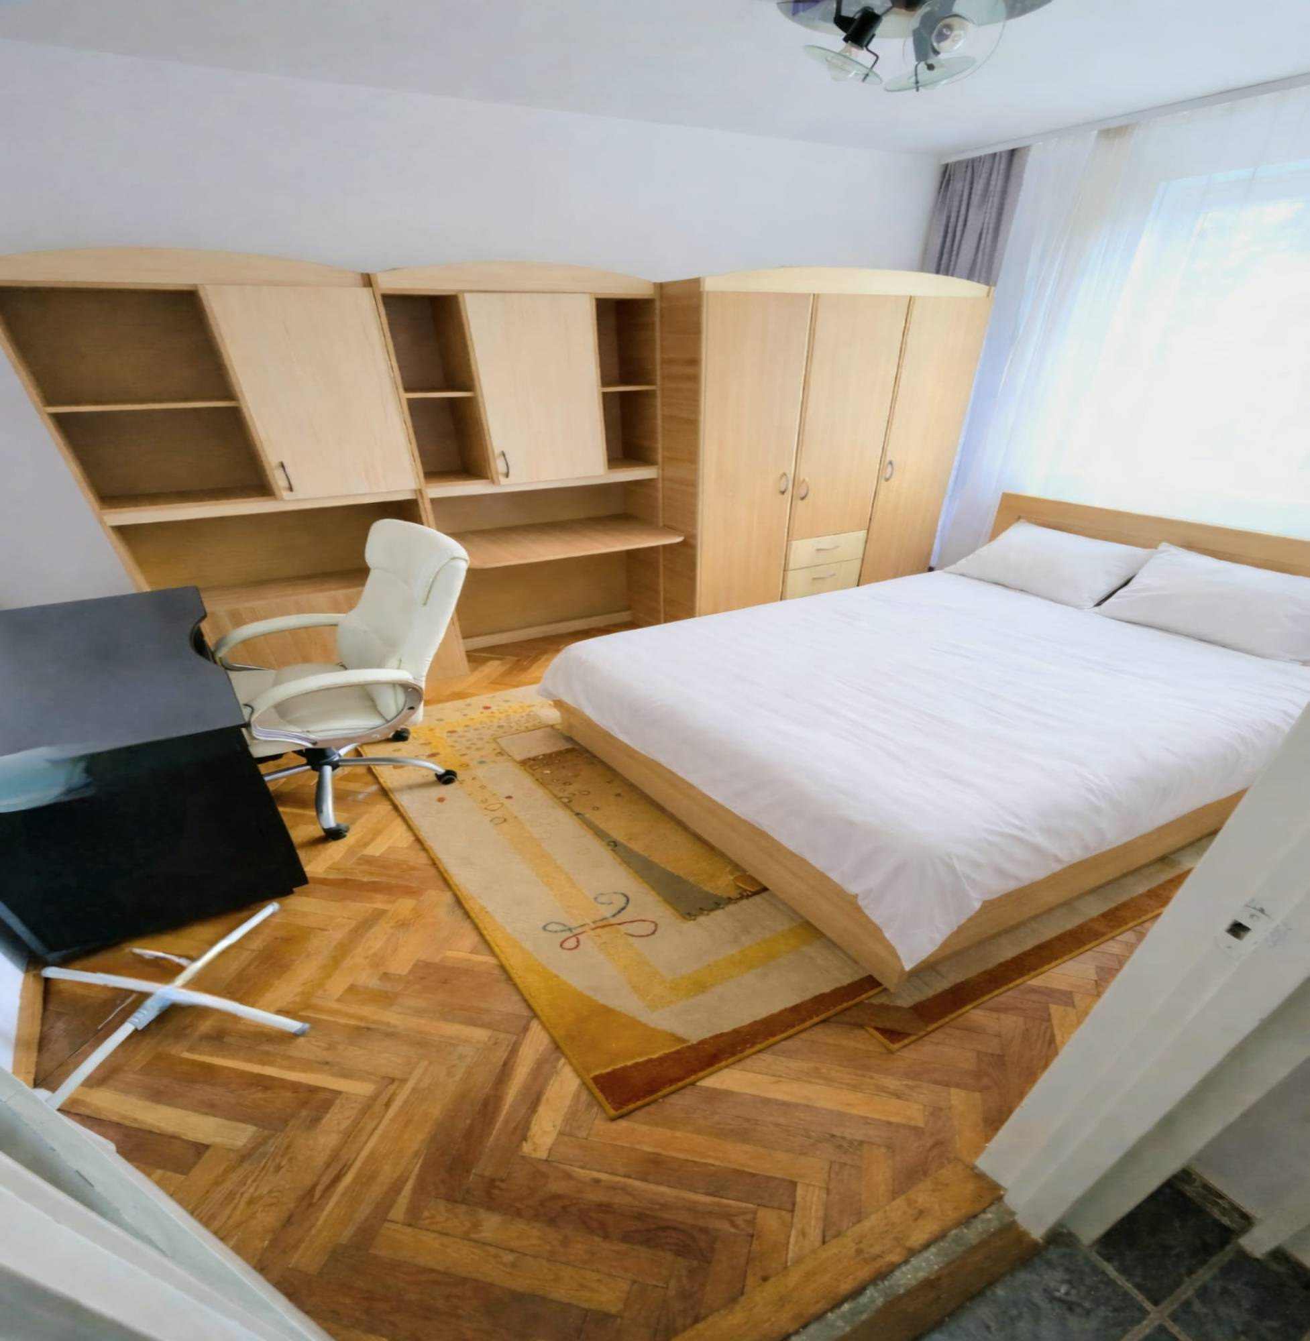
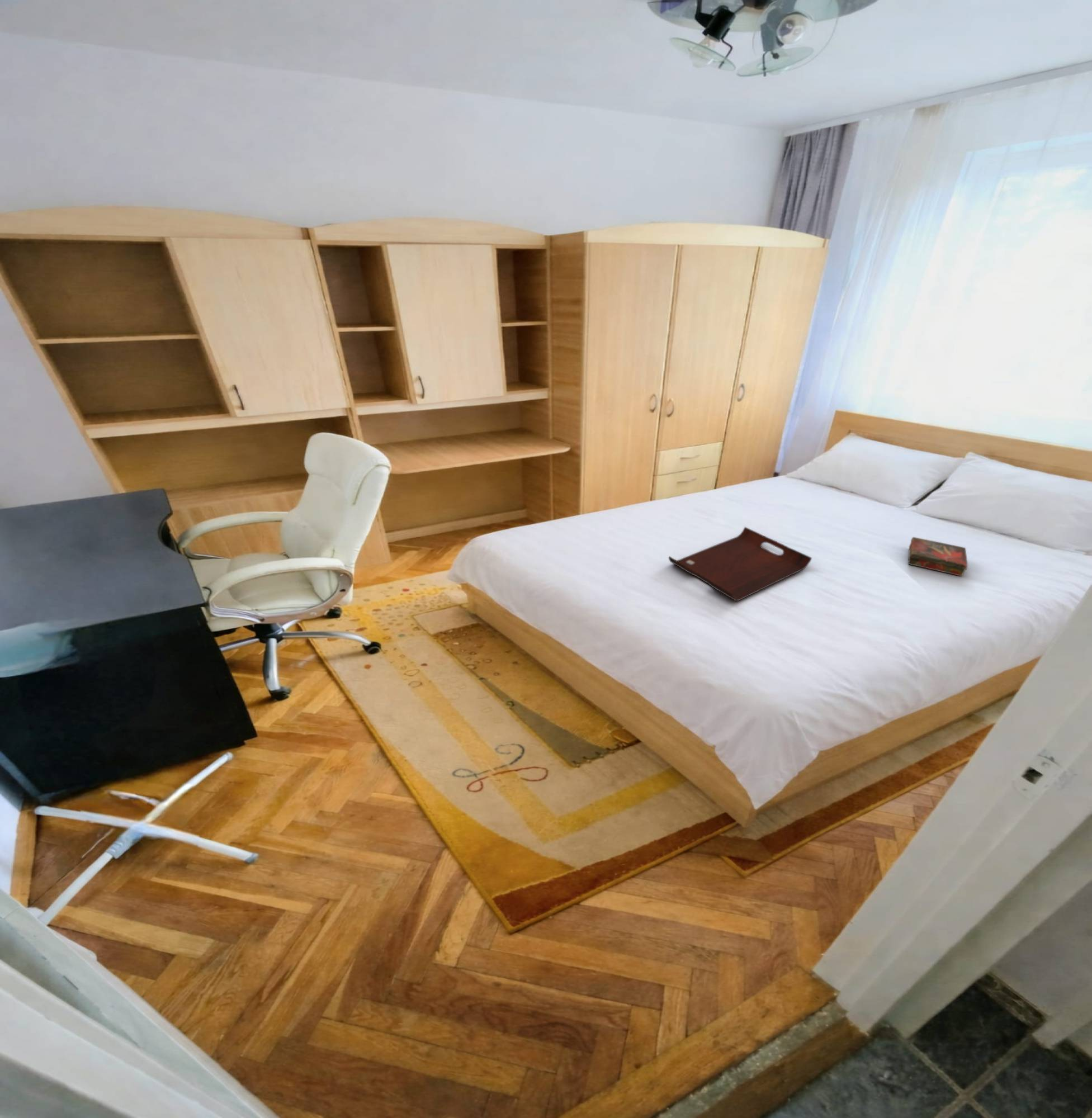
+ serving tray [668,527,812,601]
+ book [907,537,968,577]
